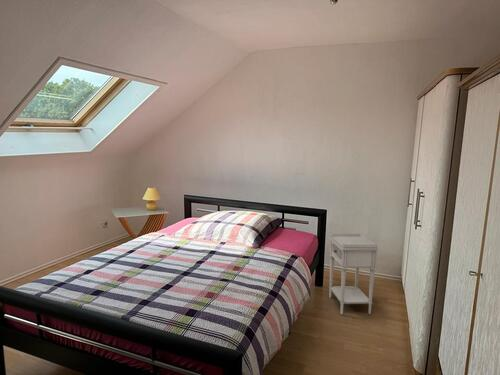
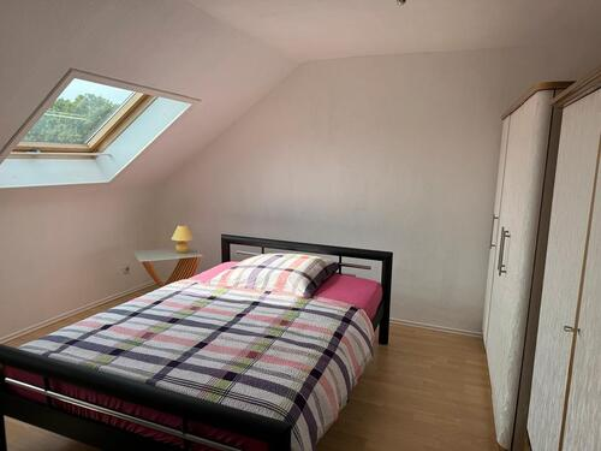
- nightstand [327,233,379,315]
